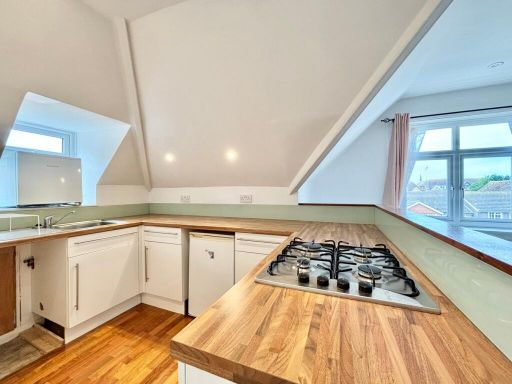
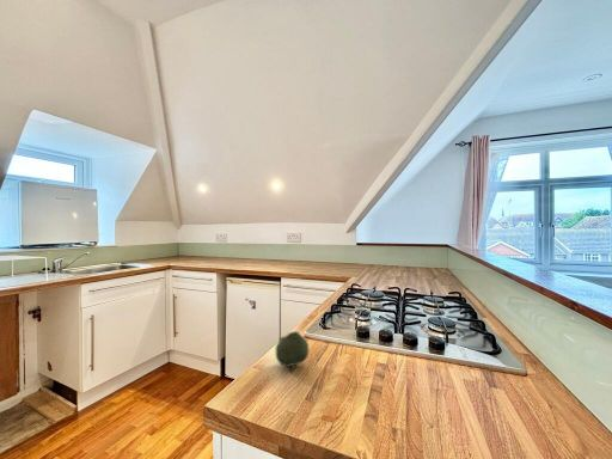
+ fruit [275,330,310,371]
